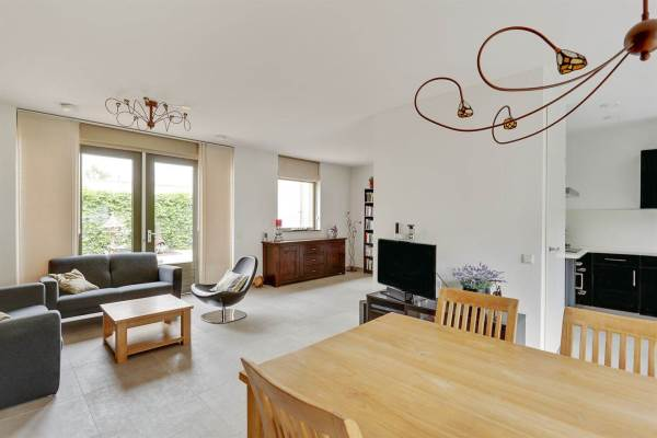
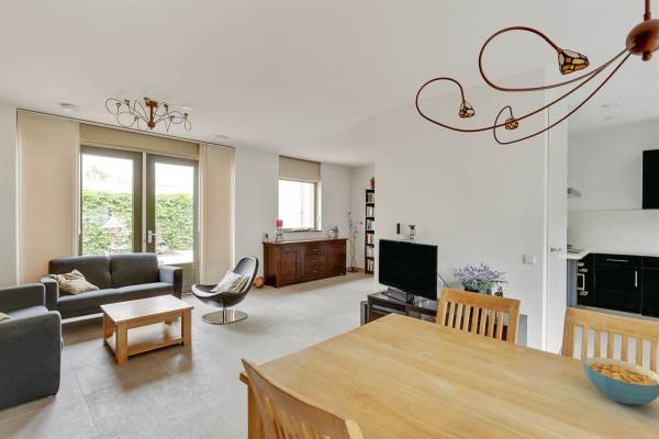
+ cereal bowl [582,356,659,405]
